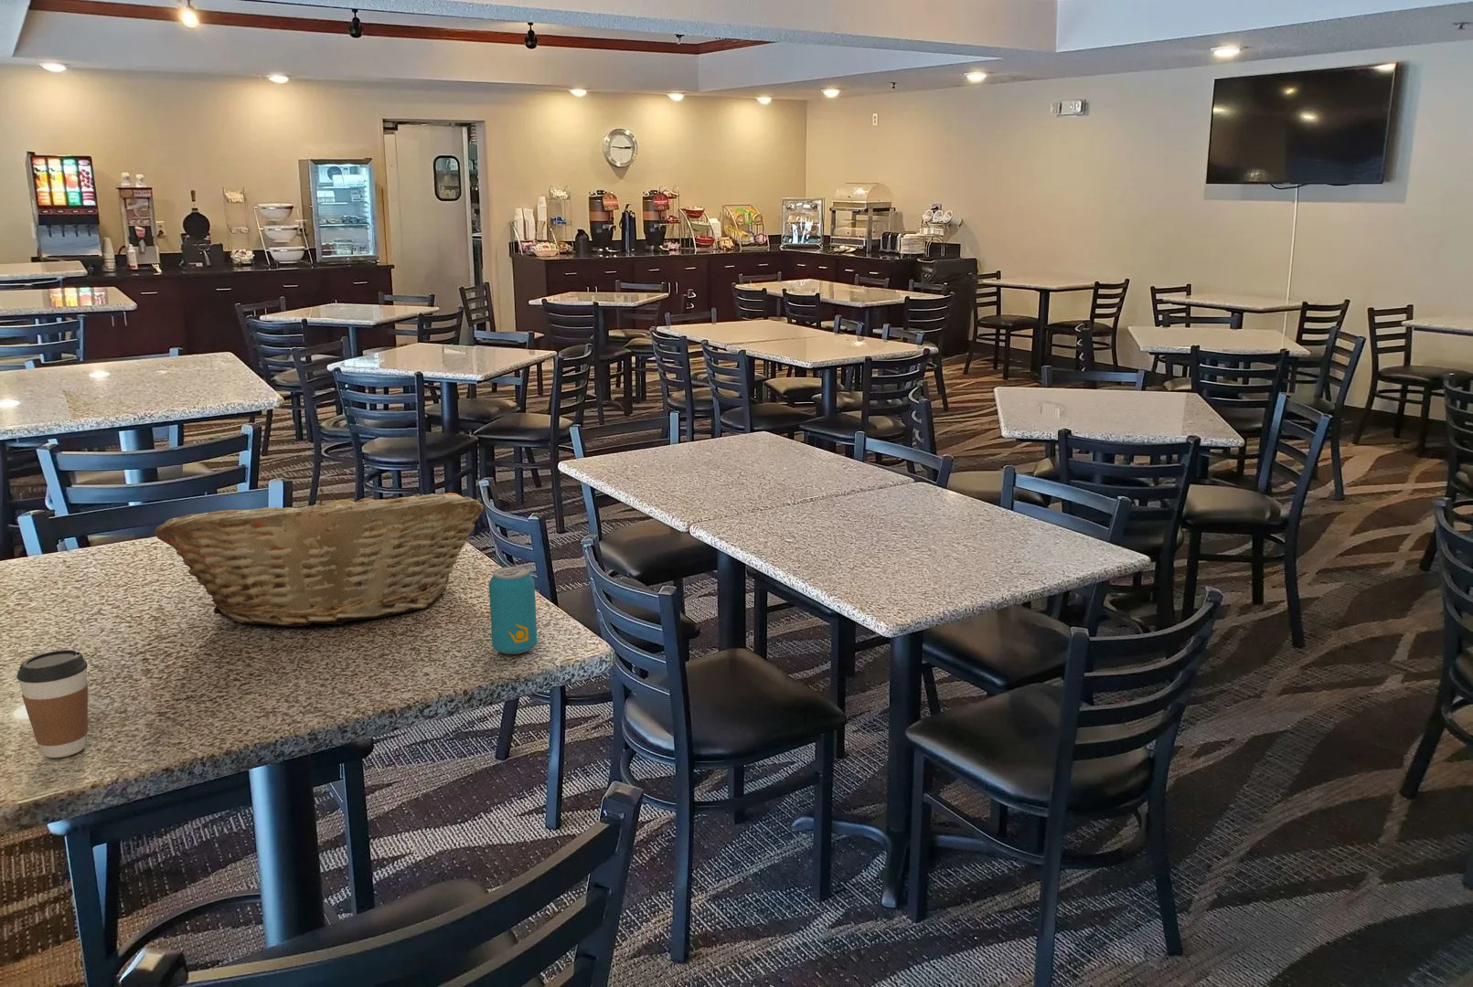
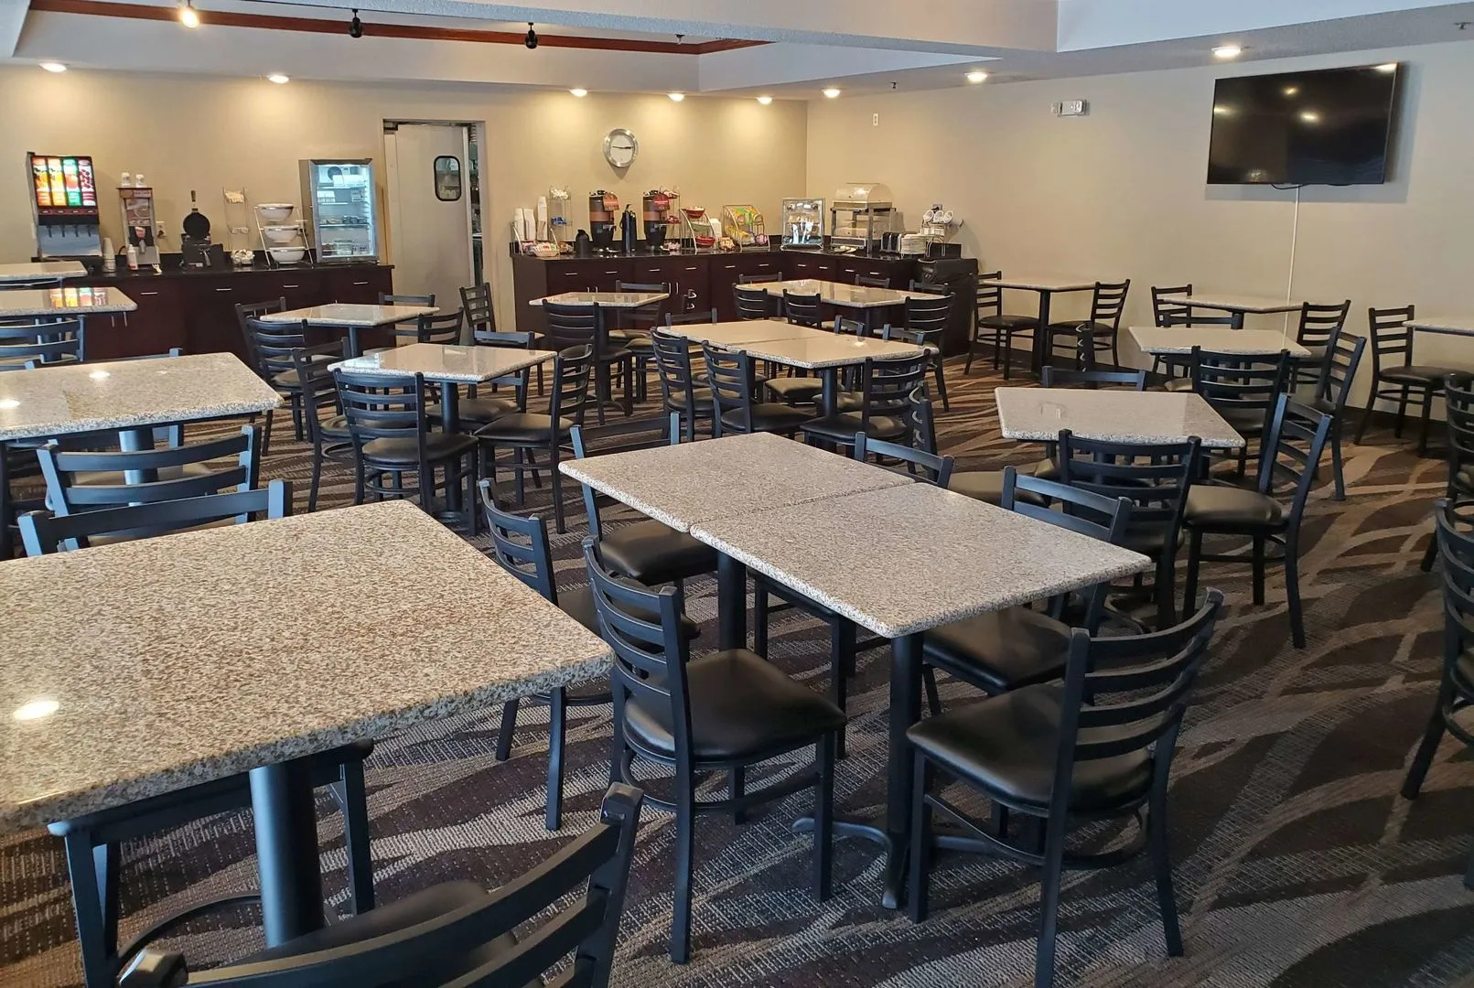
- fruit basket [153,488,485,628]
- coffee cup [15,649,89,759]
- beverage can [488,566,538,655]
